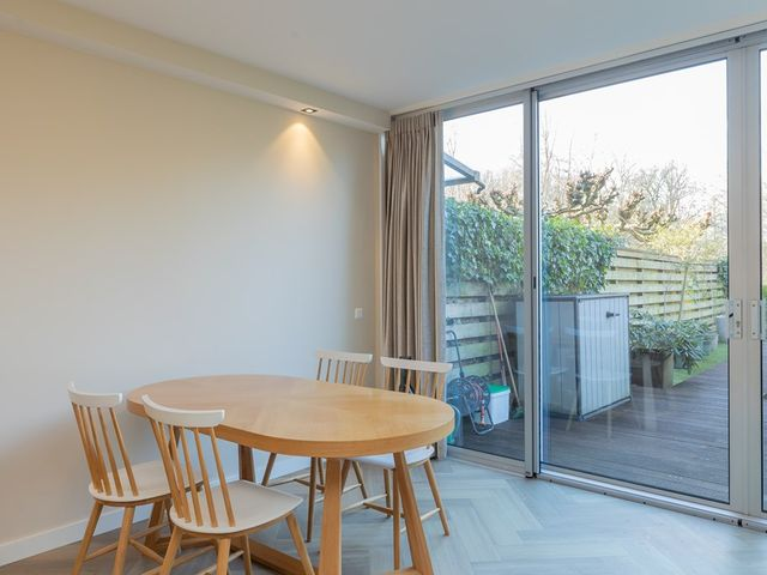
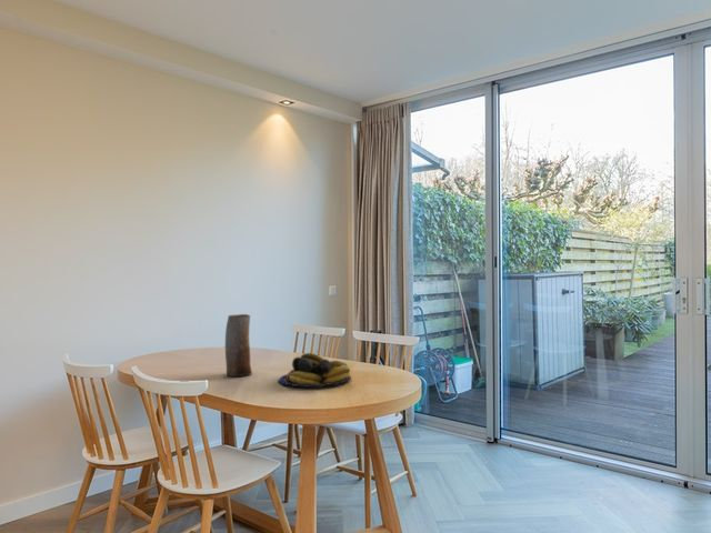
+ vase [224,313,253,378]
+ fruit bowl [278,352,352,389]
